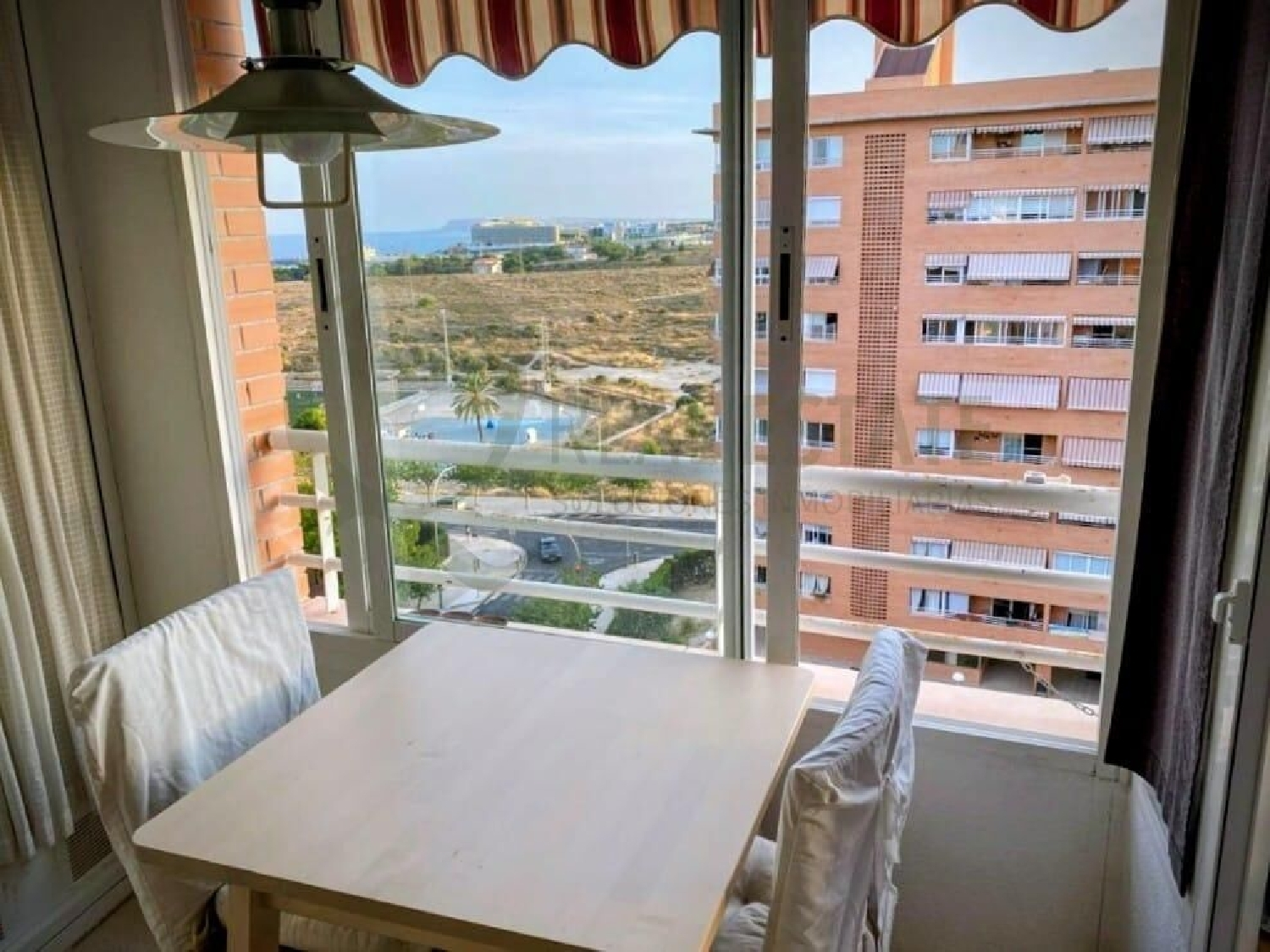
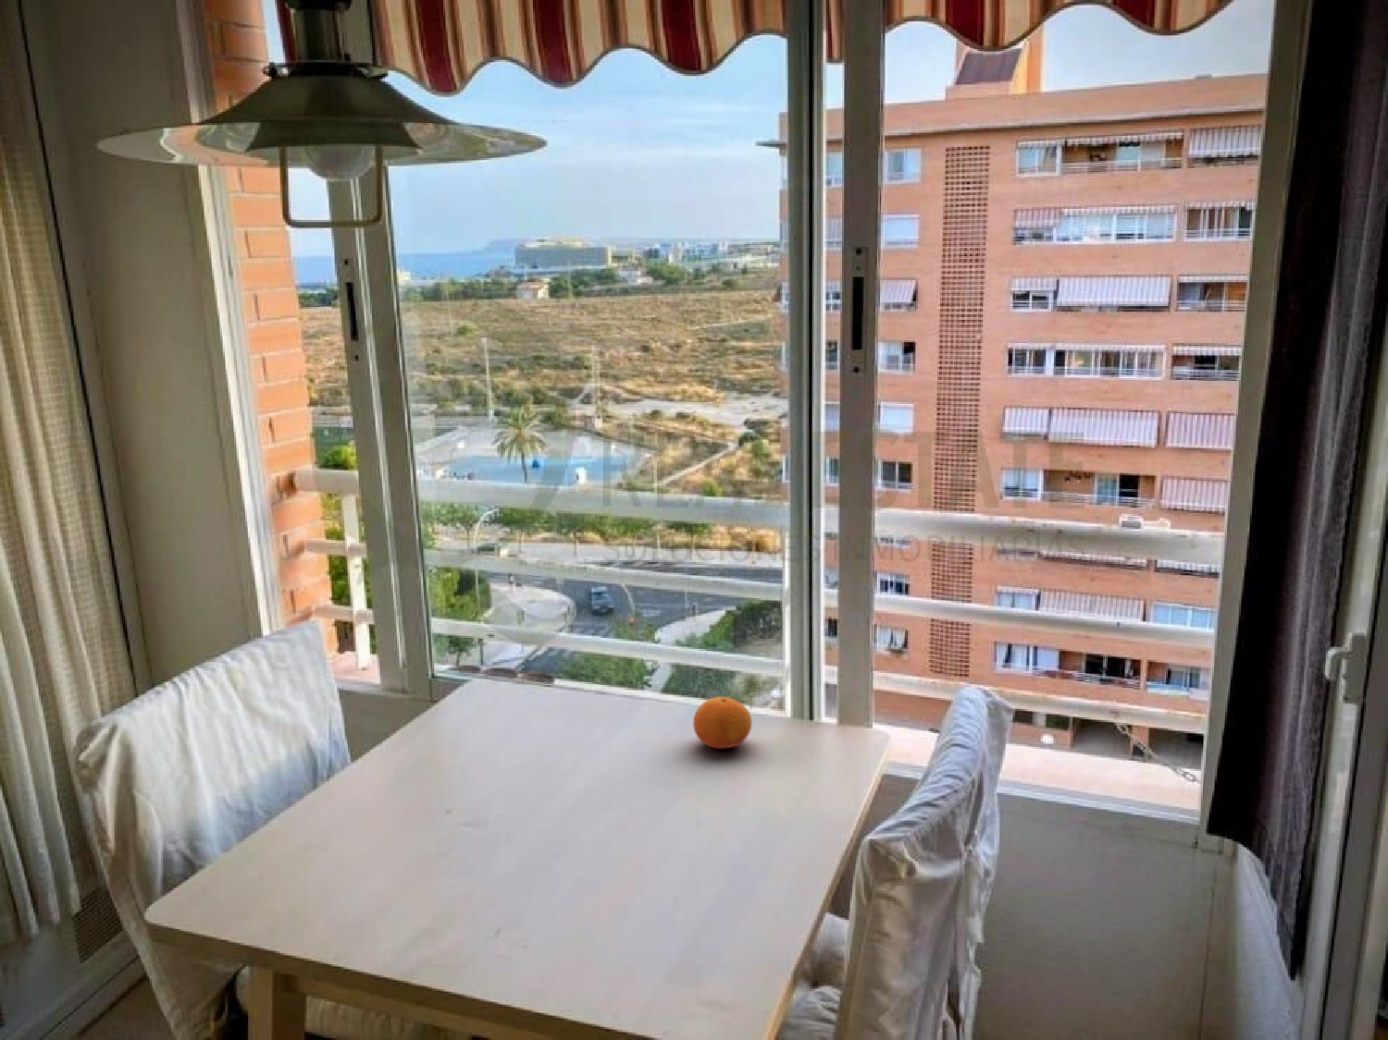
+ fruit [692,696,752,749]
